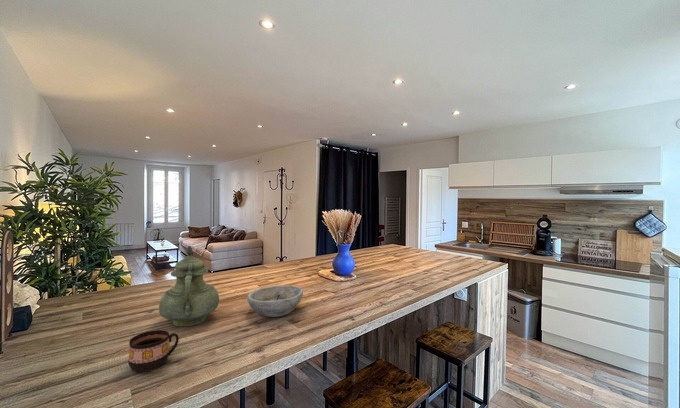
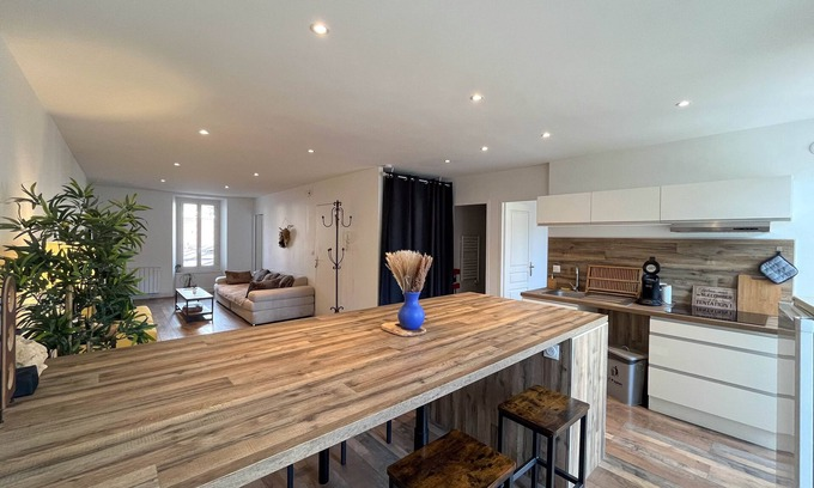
- cup [128,329,180,373]
- teapot [158,245,220,327]
- bowl [246,284,304,318]
